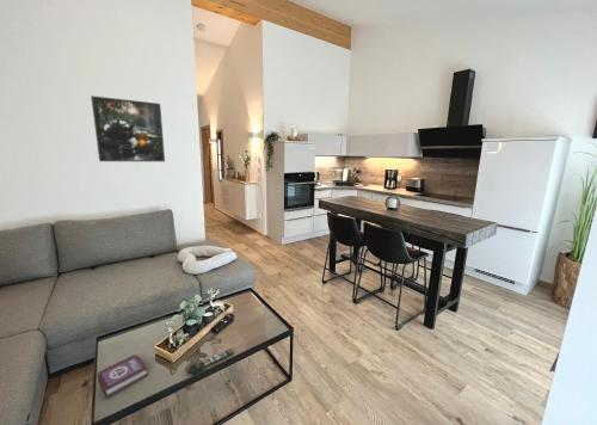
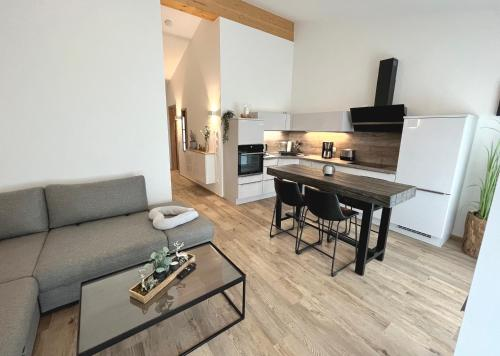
- book [96,353,149,400]
- remote control [187,347,235,376]
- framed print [90,94,166,162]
